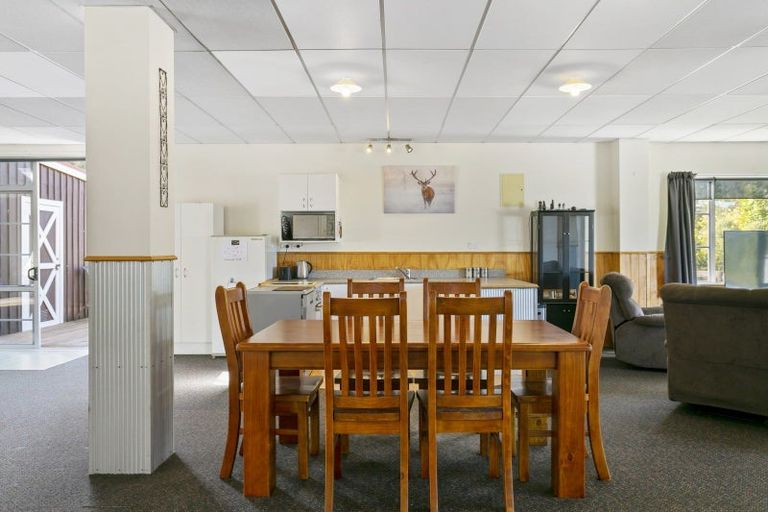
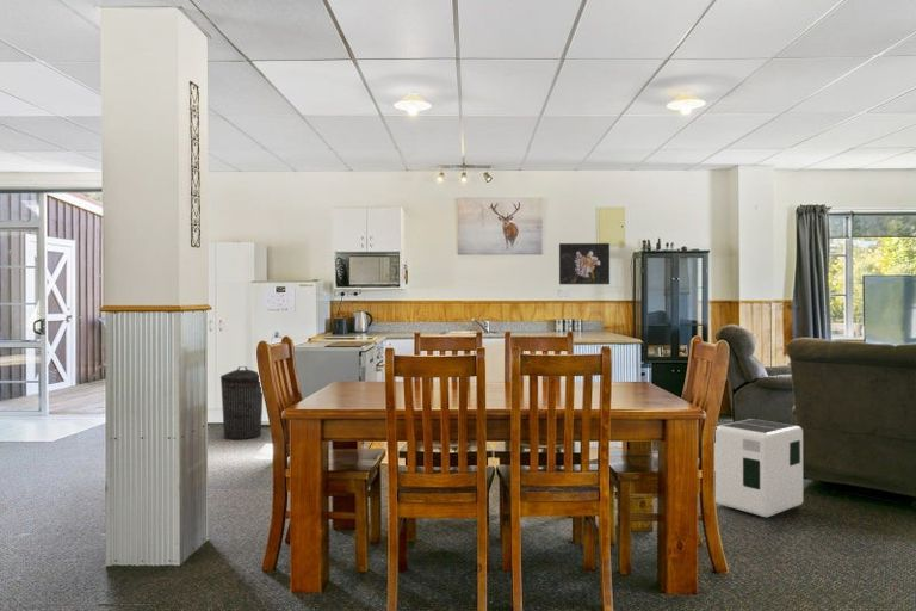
+ trash can [219,365,264,440]
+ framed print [558,242,611,285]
+ air purifier [713,418,804,518]
